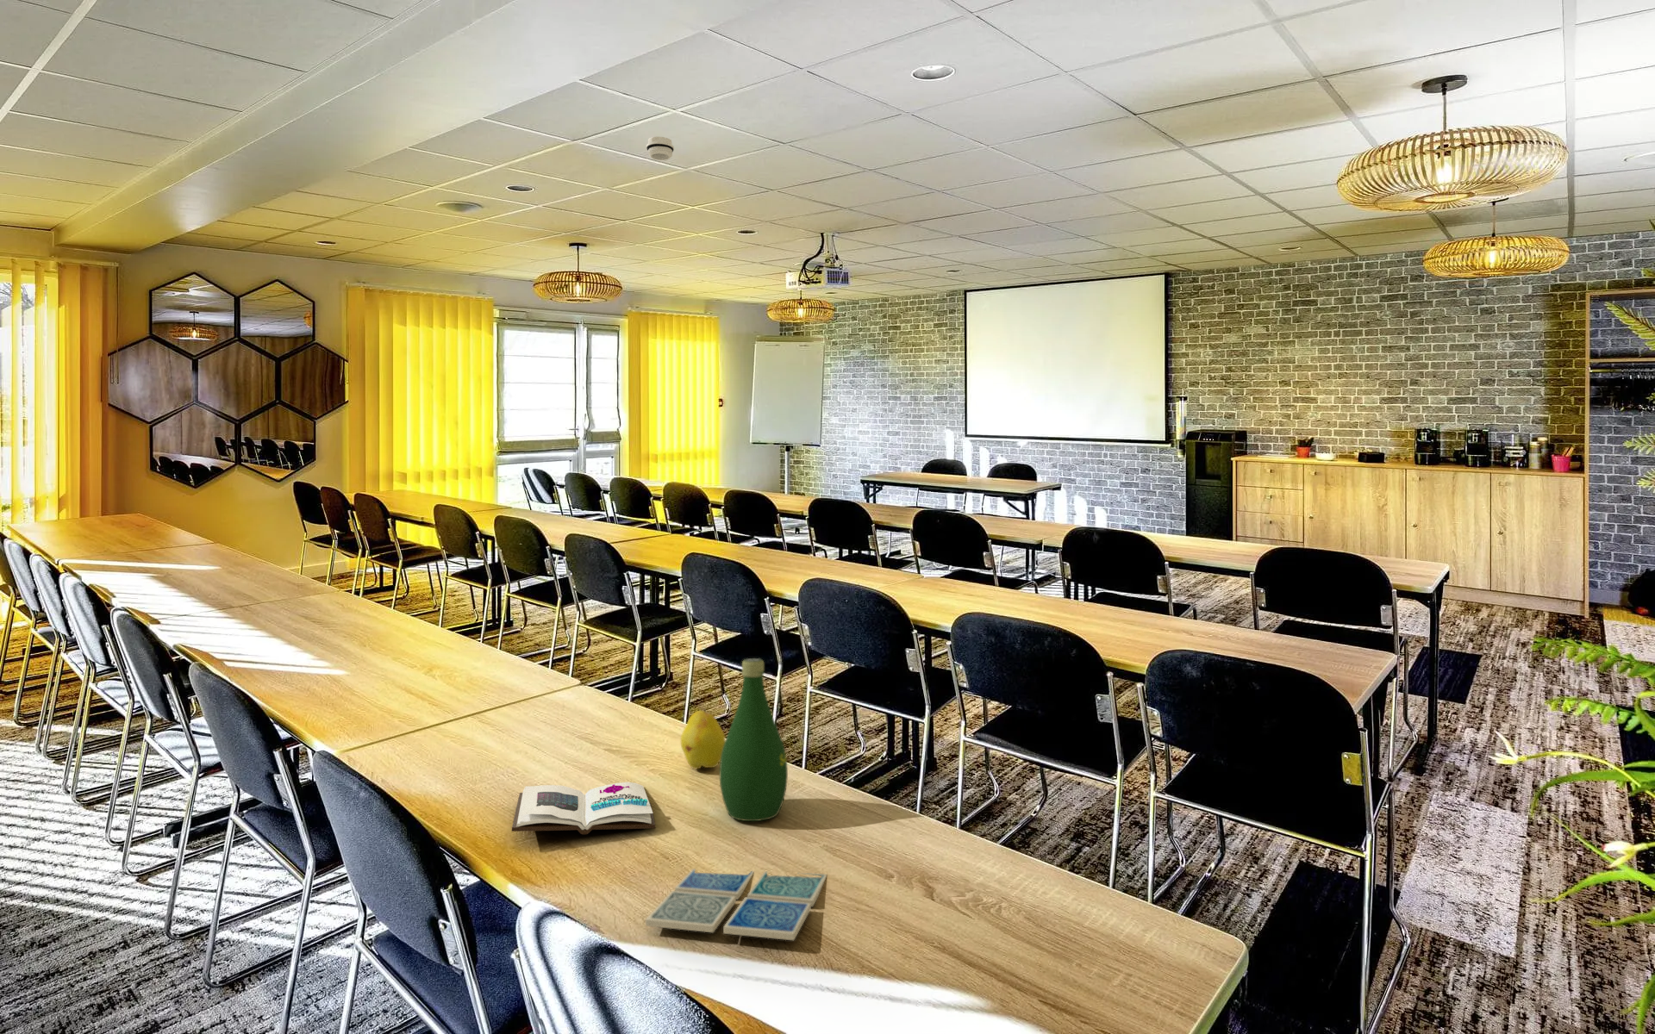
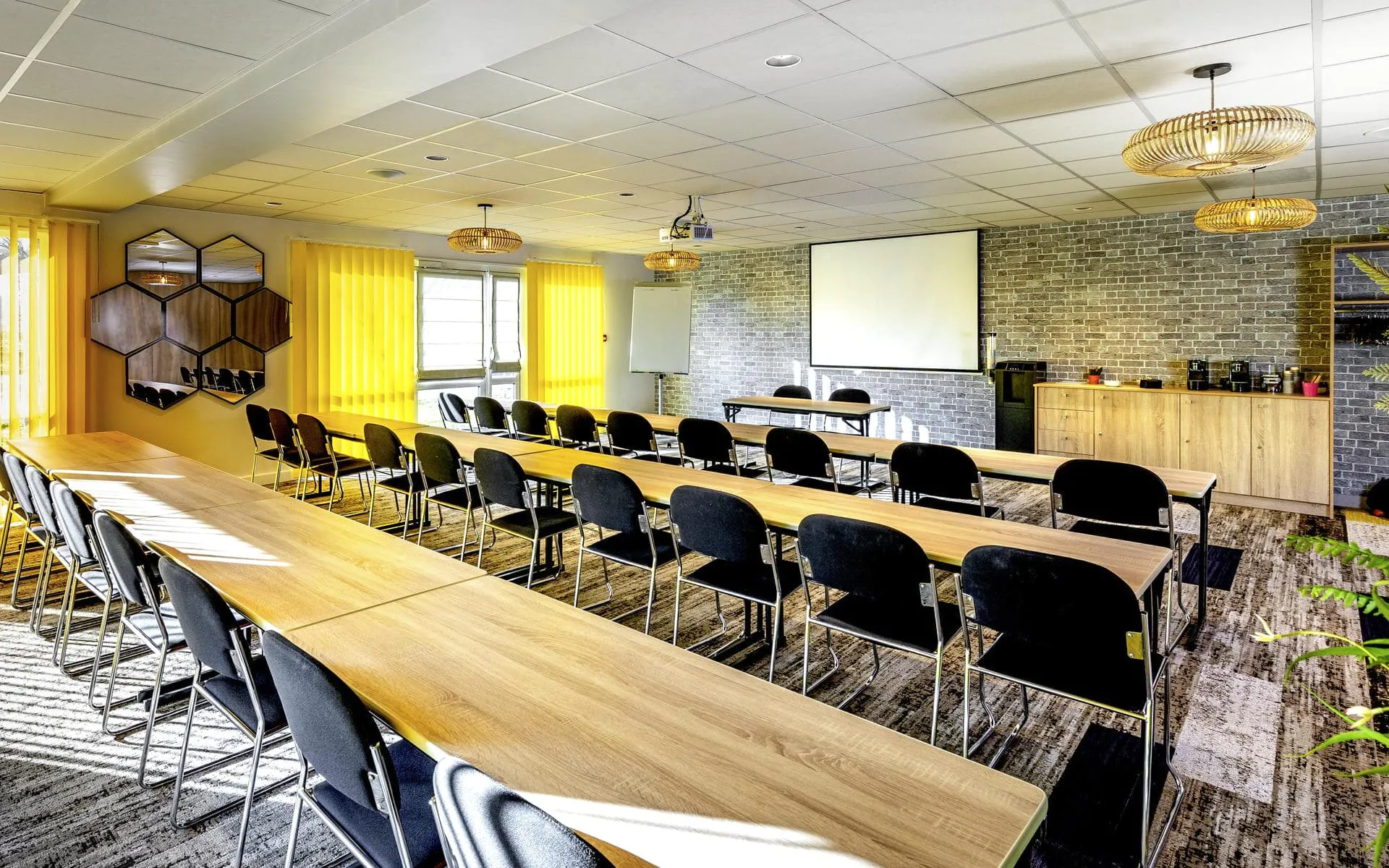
- drink coaster [645,867,828,941]
- smoke detector [646,136,674,161]
- bottle [718,658,789,822]
- book [511,781,657,835]
- fruit [680,708,726,770]
